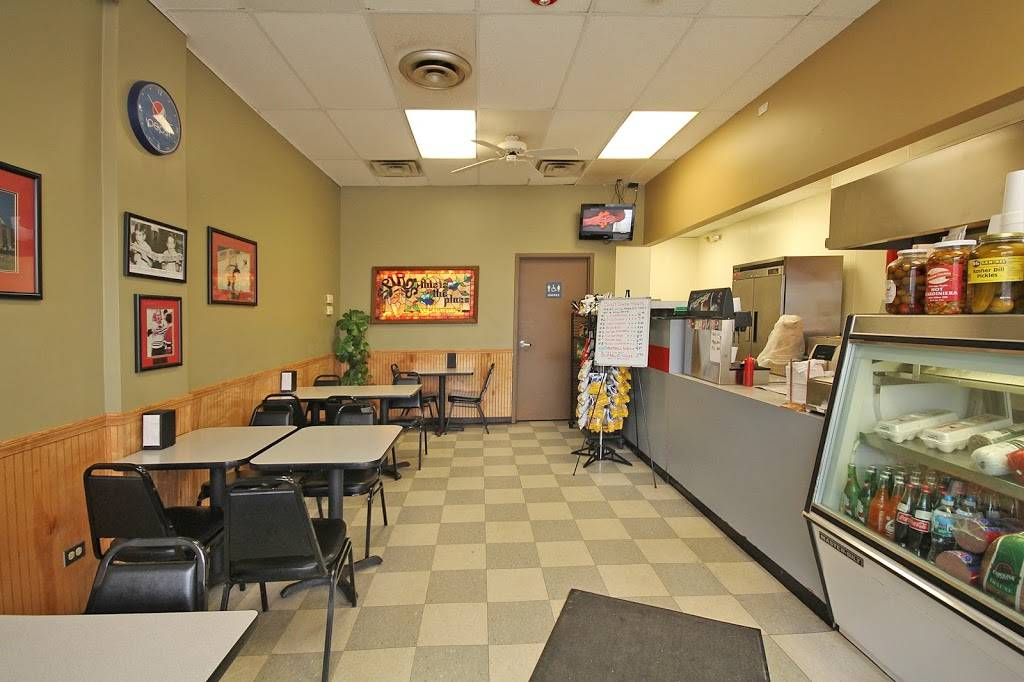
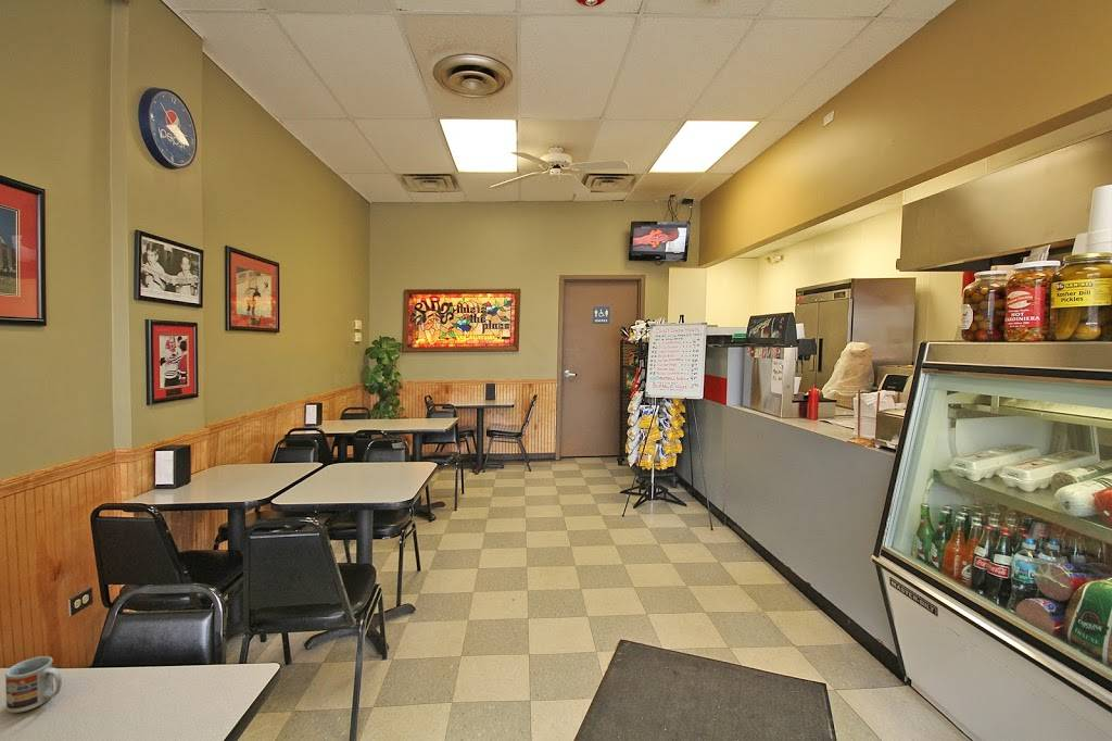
+ cup [4,655,63,714]
